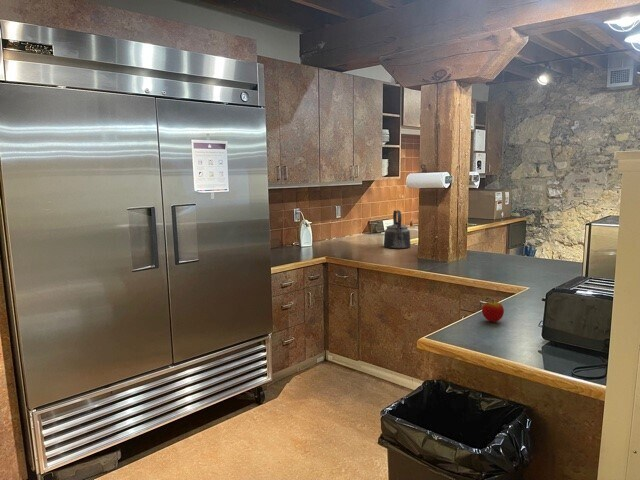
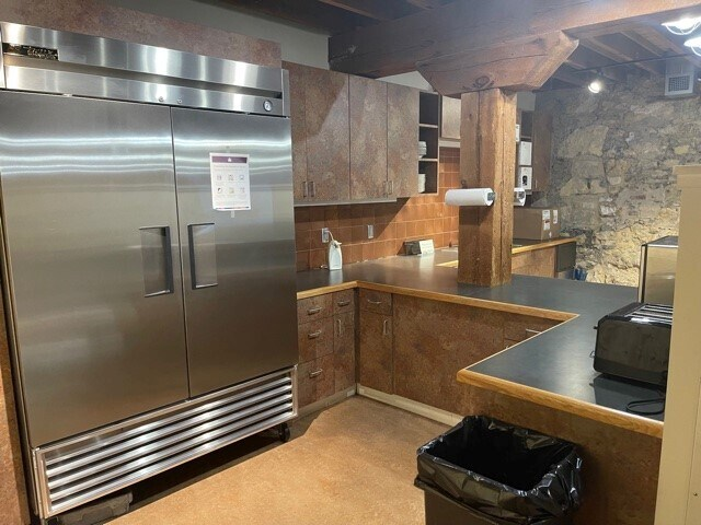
- kettle [383,209,412,250]
- apple [481,296,505,323]
